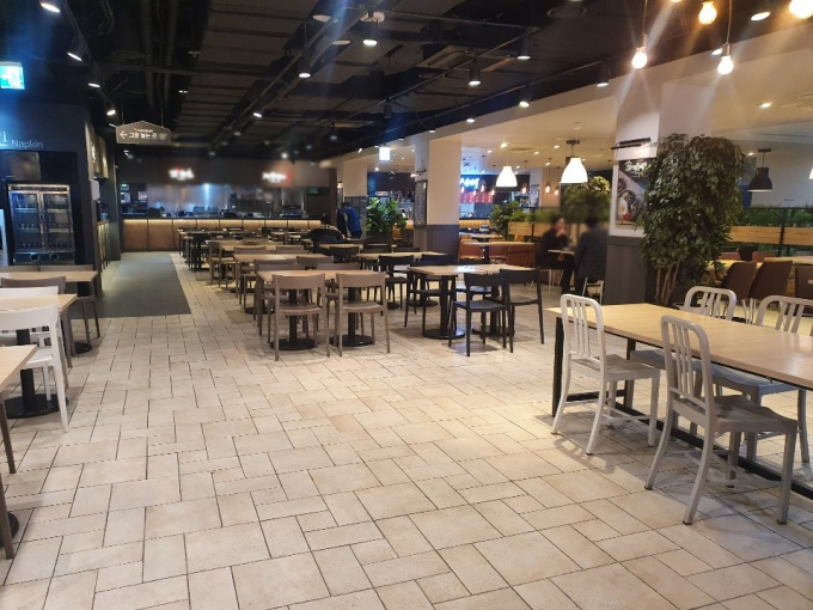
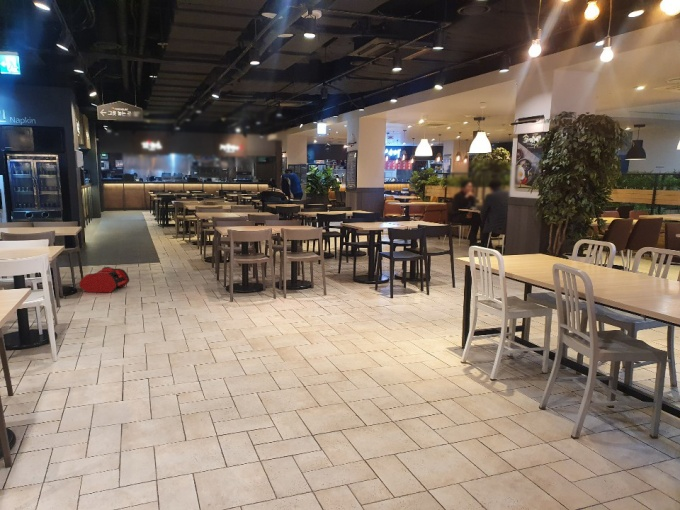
+ backpack [78,266,130,293]
